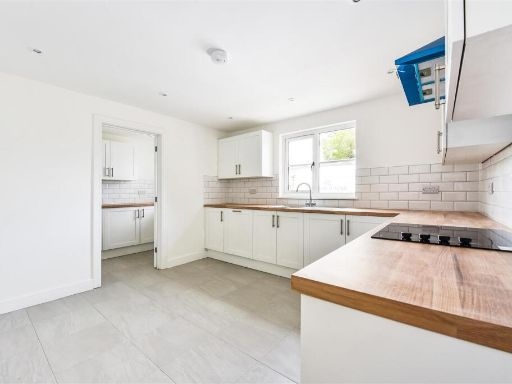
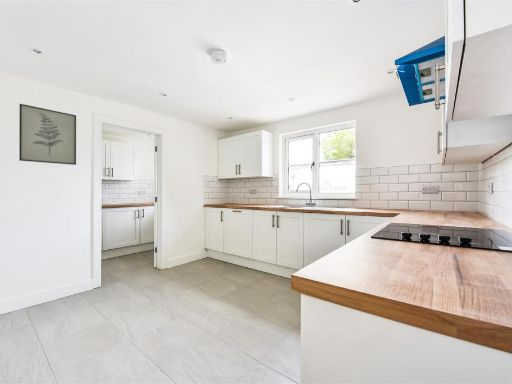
+ wall art [18,103,77,166]
